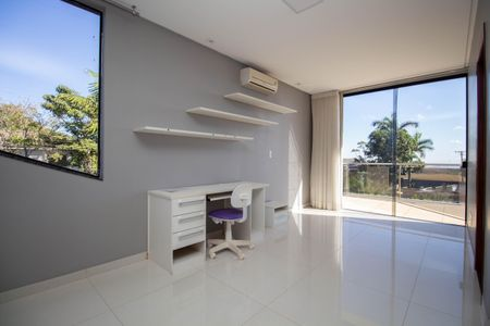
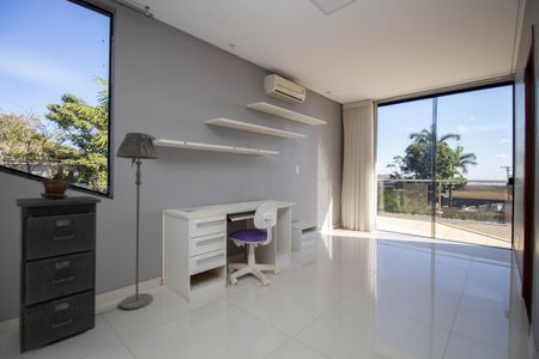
+ floor lamp [115,132,161,311]
+ potted plant [40,164,72,199]
+ filing cabinet [14,195,102,355]
